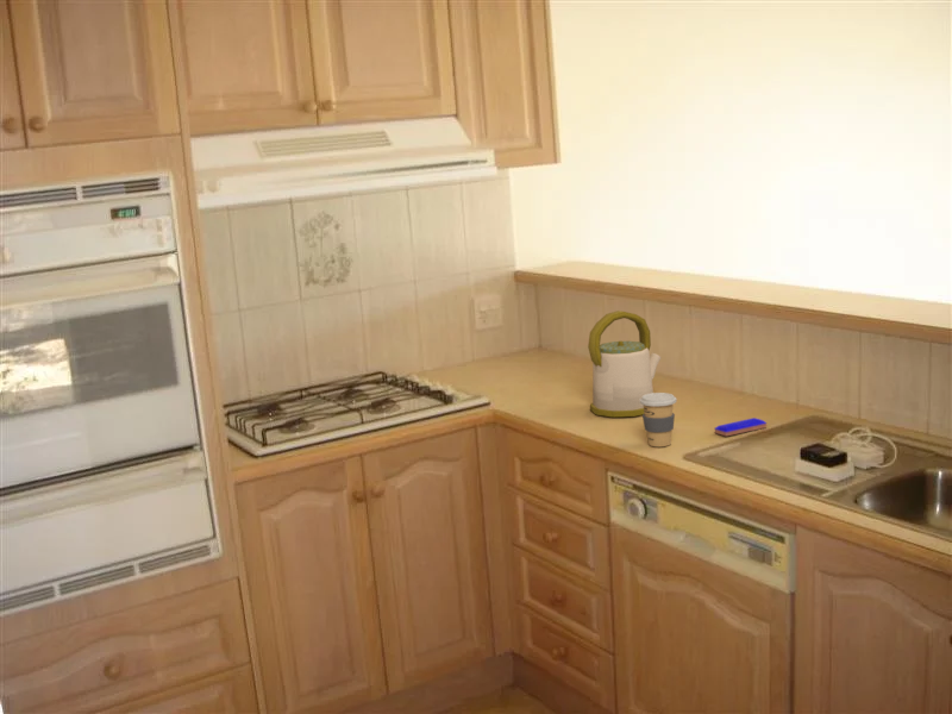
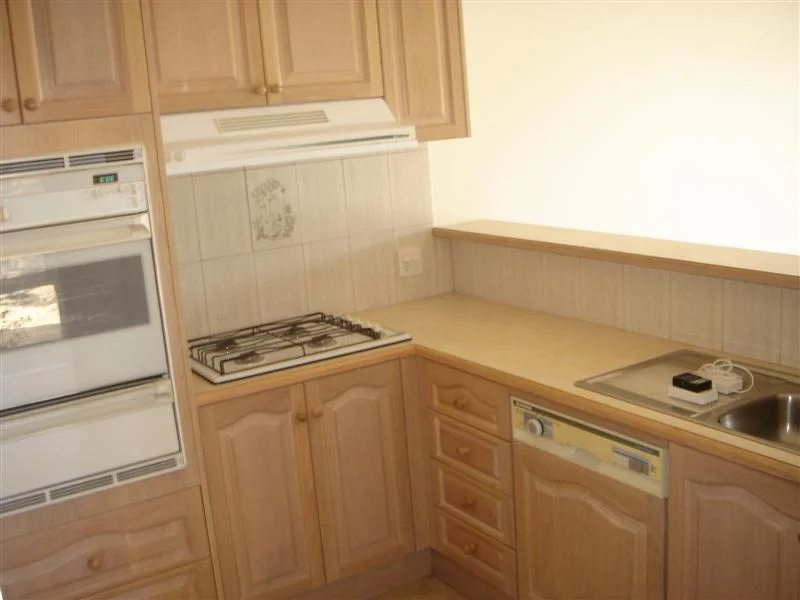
- kettle [587,309,662,418]
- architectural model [714,416,768,438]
- coffee cup [639,392,678,447]
